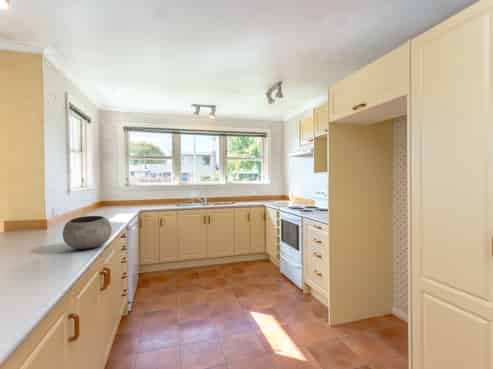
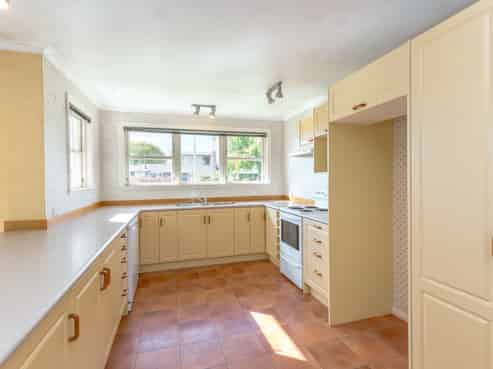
- bowl [62,215,113,250]
